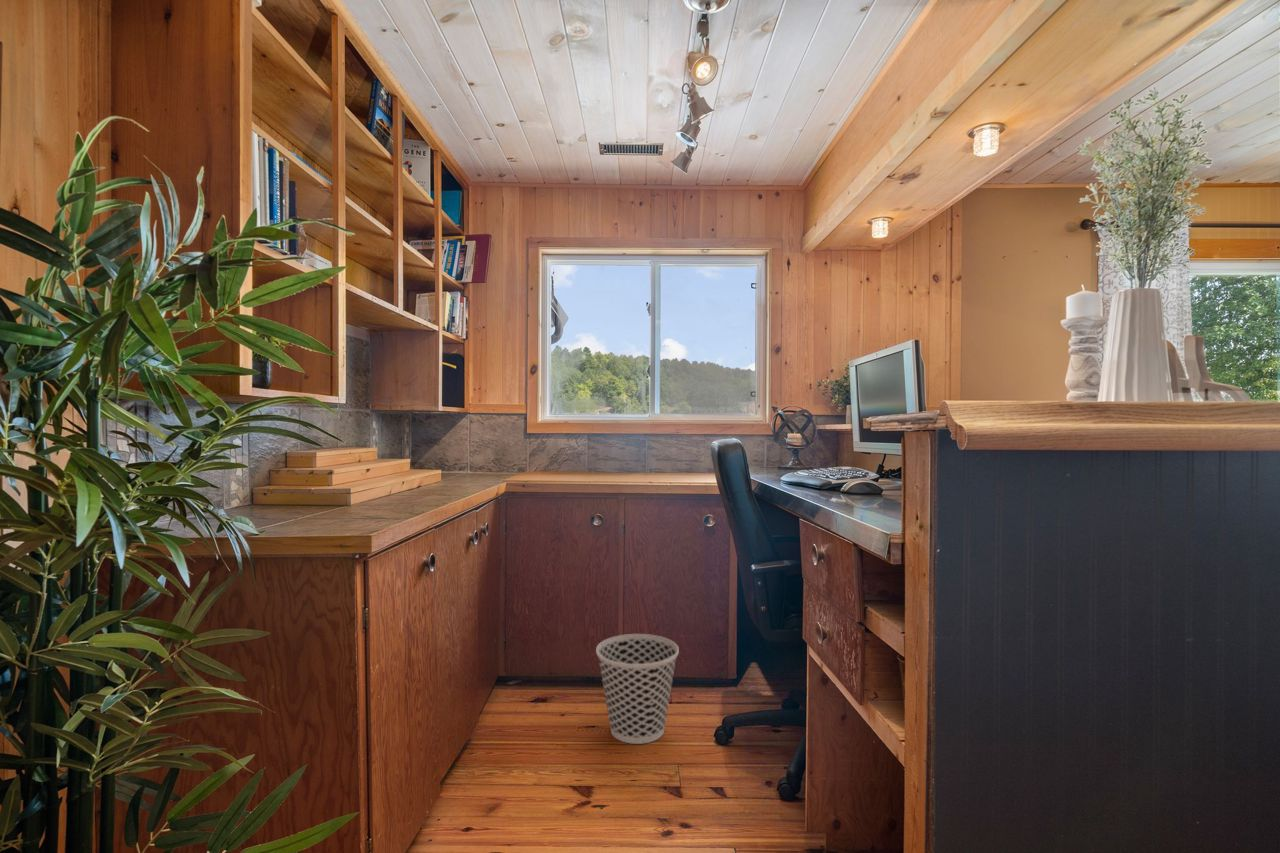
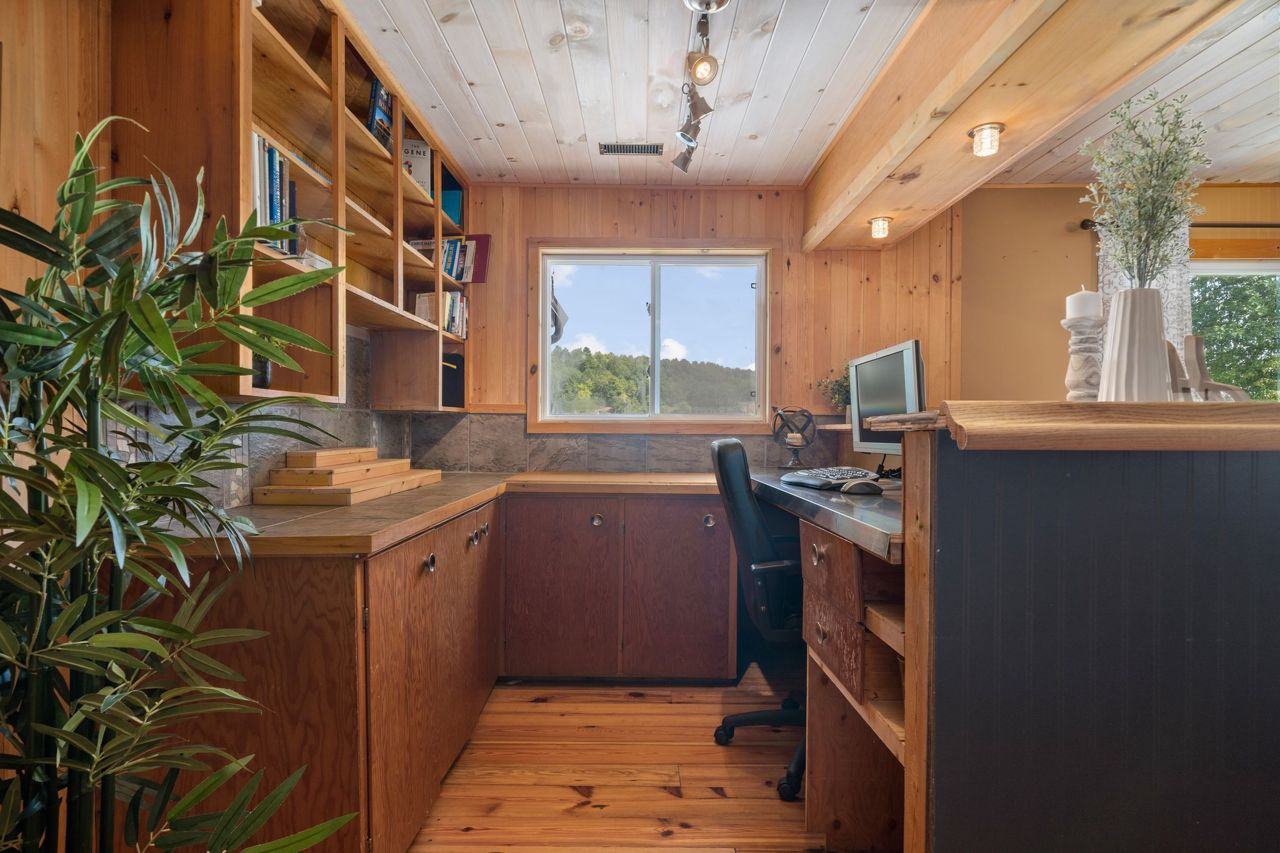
- wastebasket [595,633,680,745]
